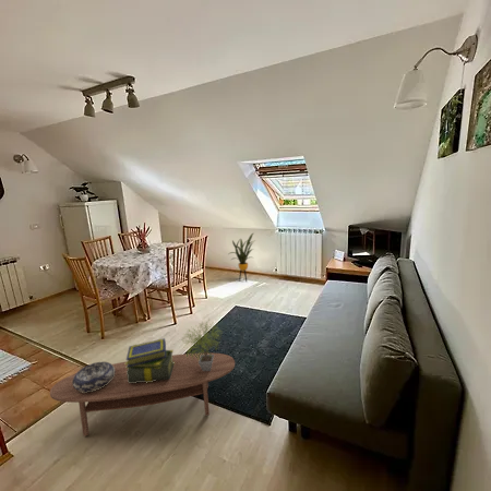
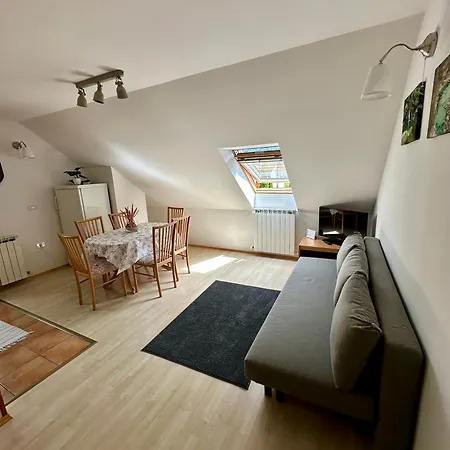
- stack of books [124,337,175,383]
- house plant [228,231,258,283]
- coffee table [49,351,236,438]
- decorative bowl [72,361,115,393]
- potted plant [181,318,224,371]
